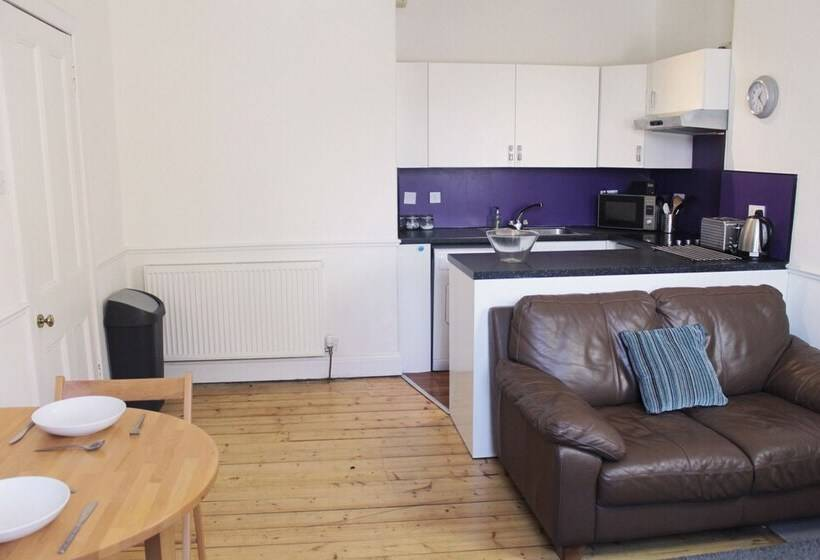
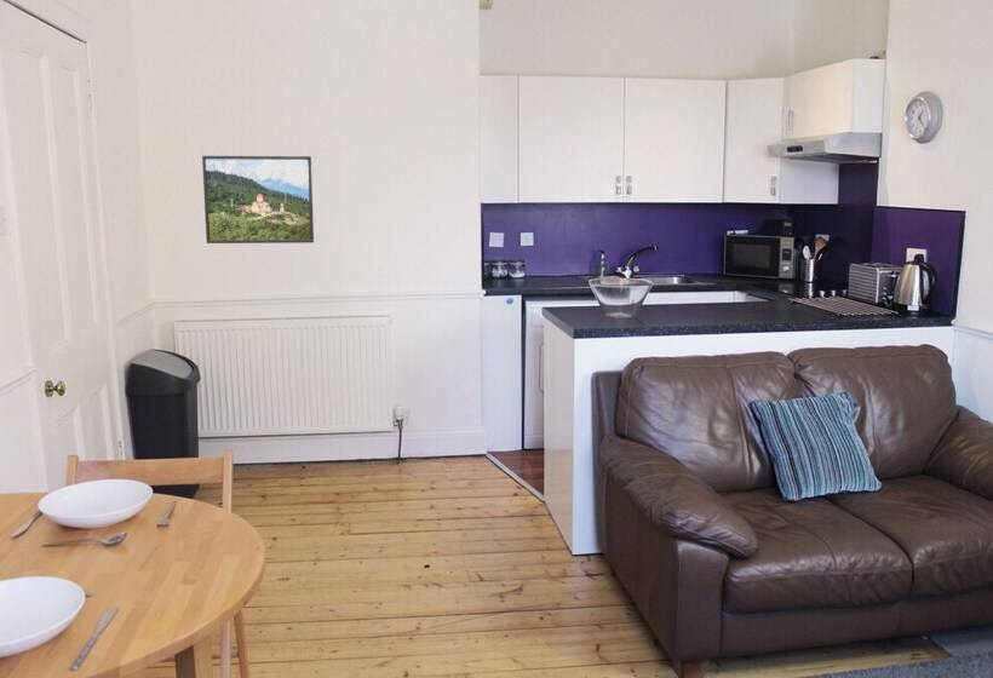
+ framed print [201,155,315,245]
